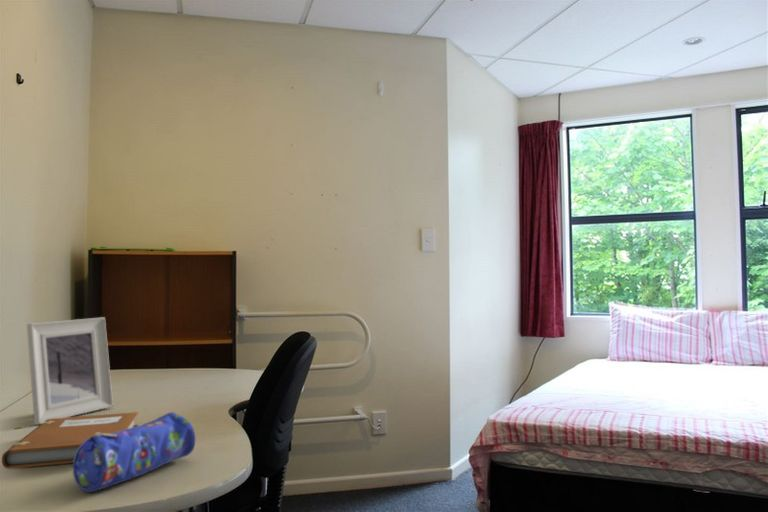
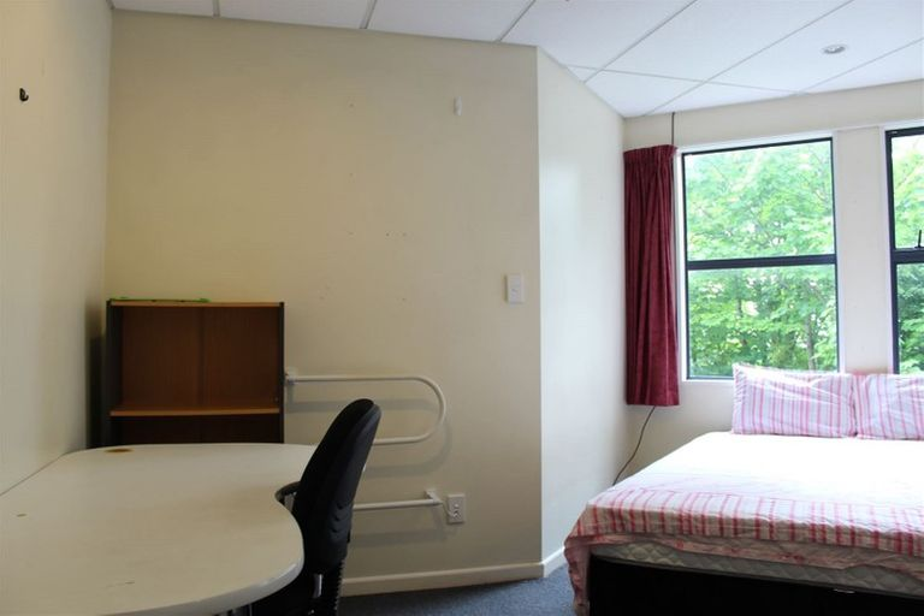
- pencil case [72,411,196,493]
- picture frame [26,316,114,426]
- notebook [1,411,139,469]
